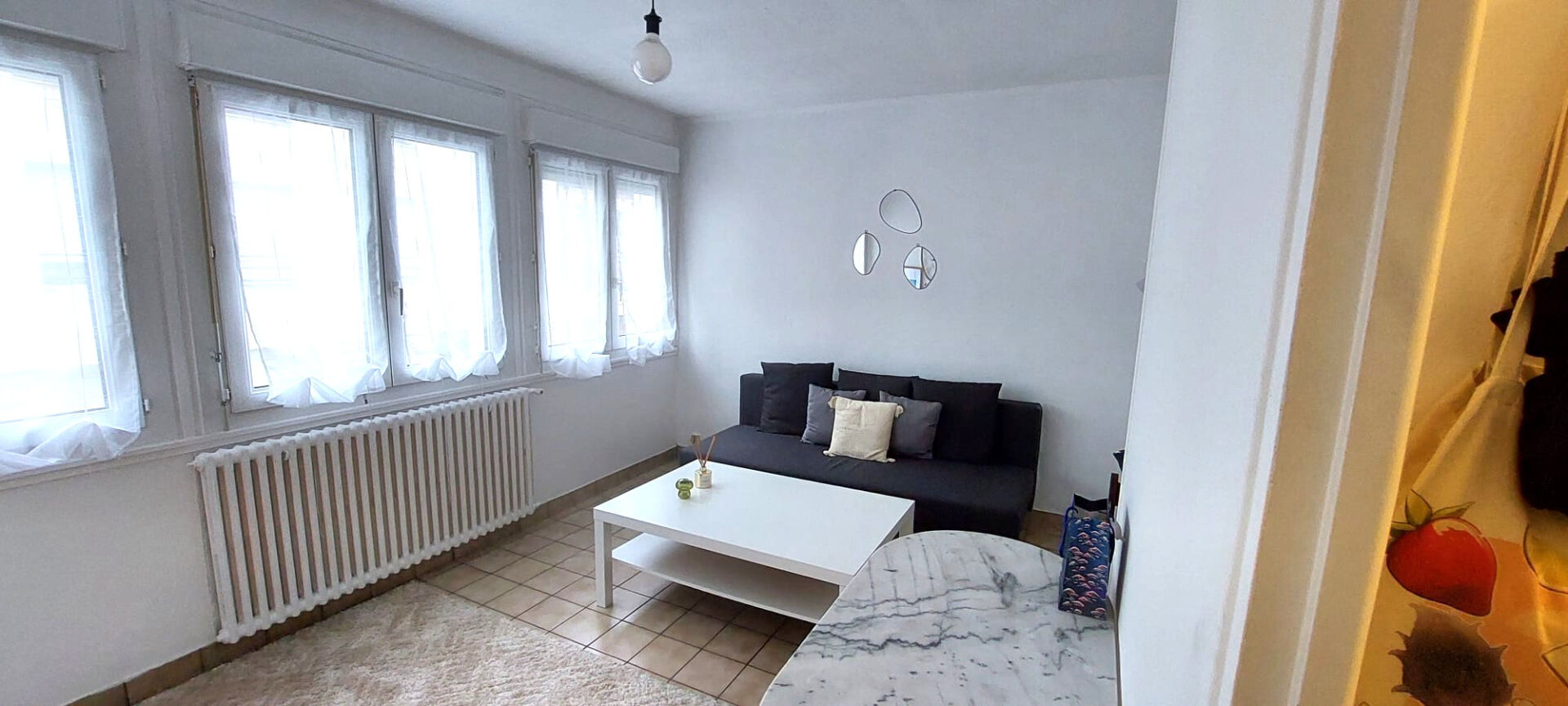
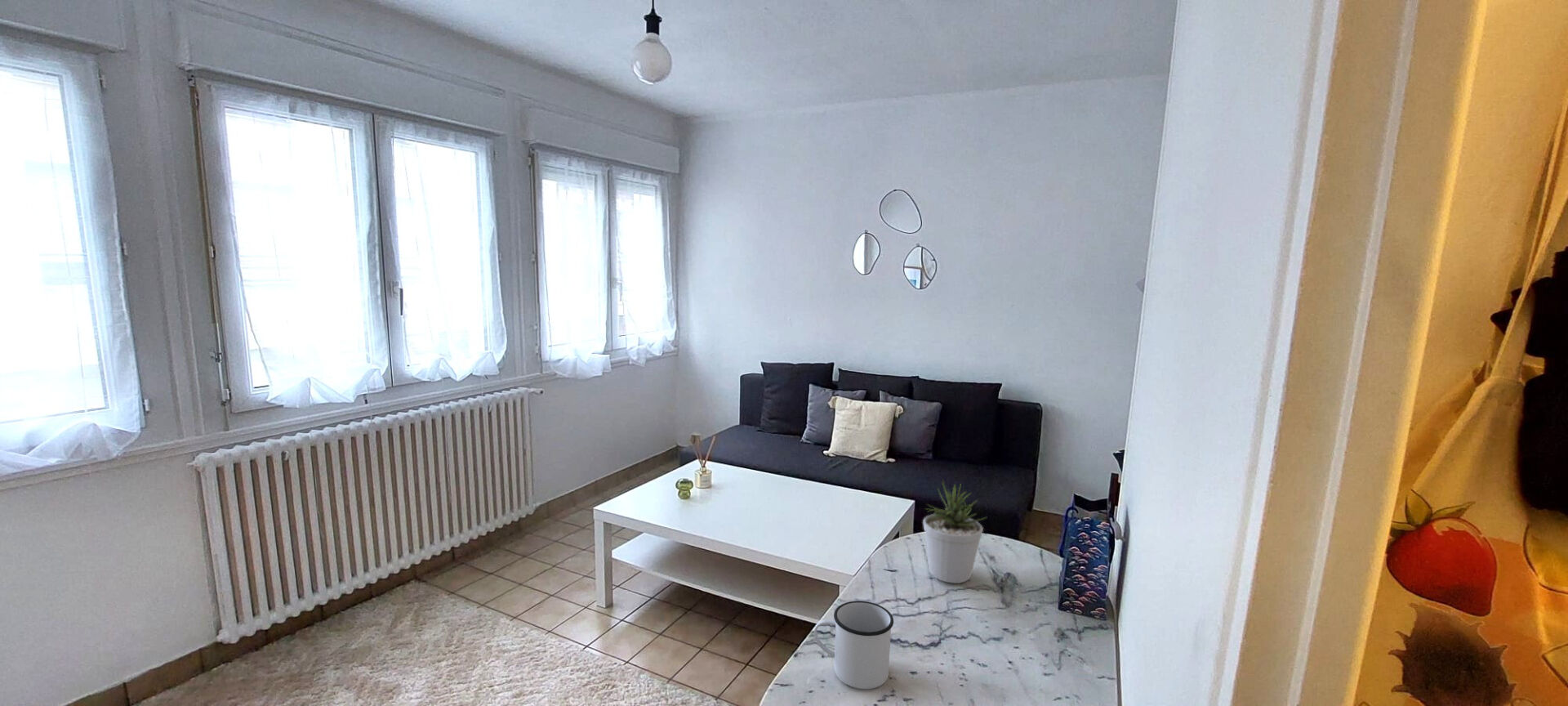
+ potted plant [922,480,987,584]
+ mug [813,600,894,690]
